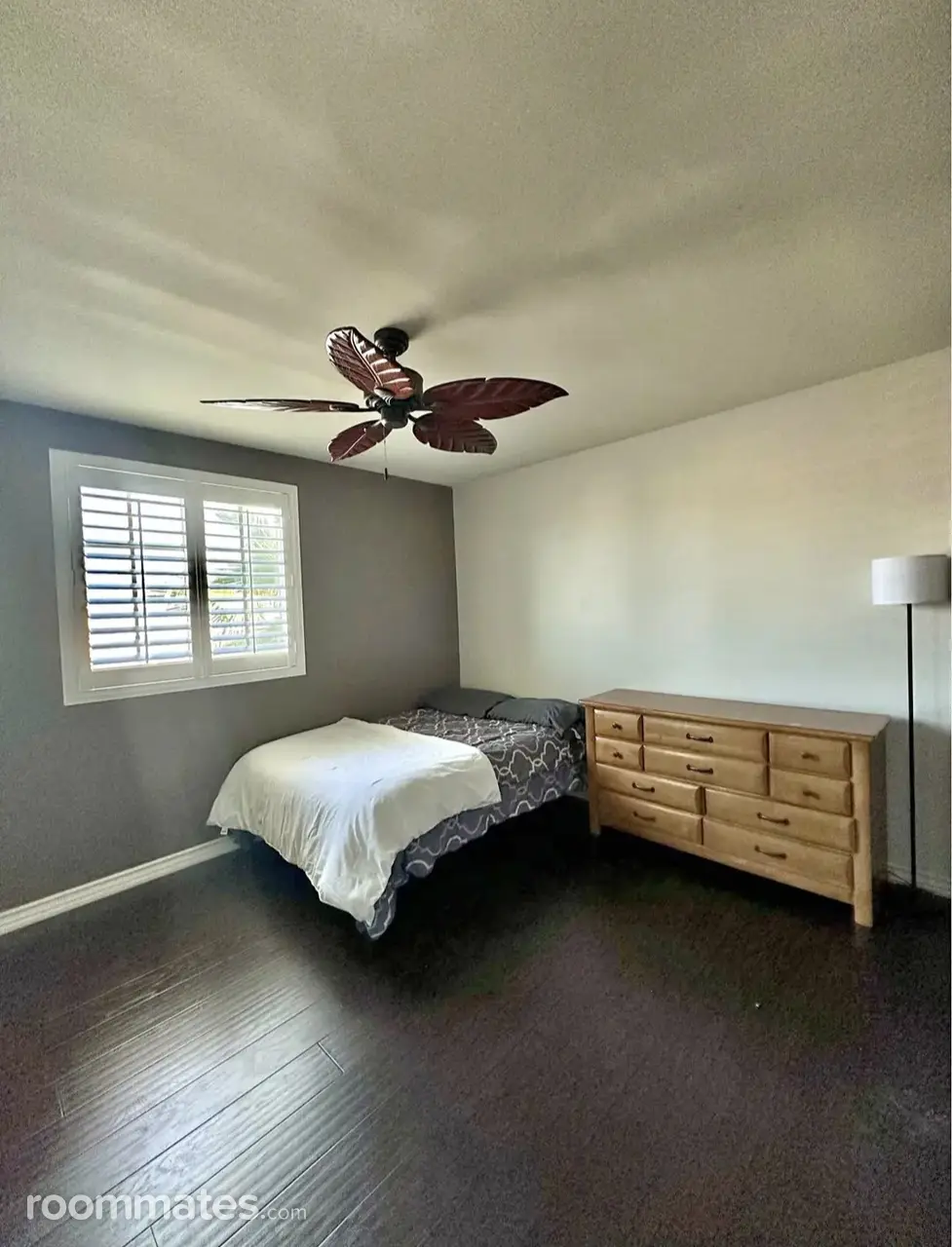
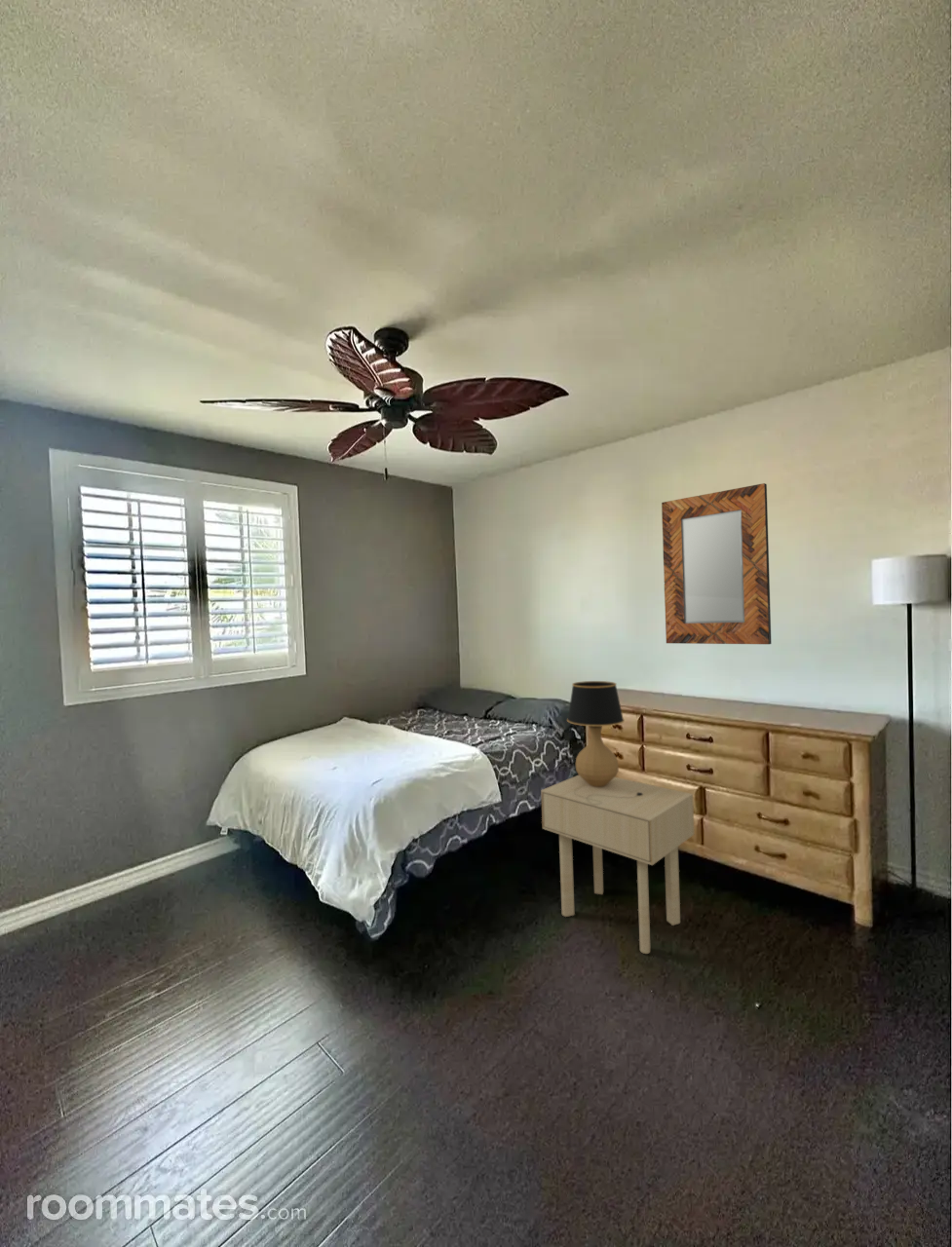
+ side table [540,775,695,955]
+ home mirror [661,482,772,645]
+ table lamp [566,680,642,805]
